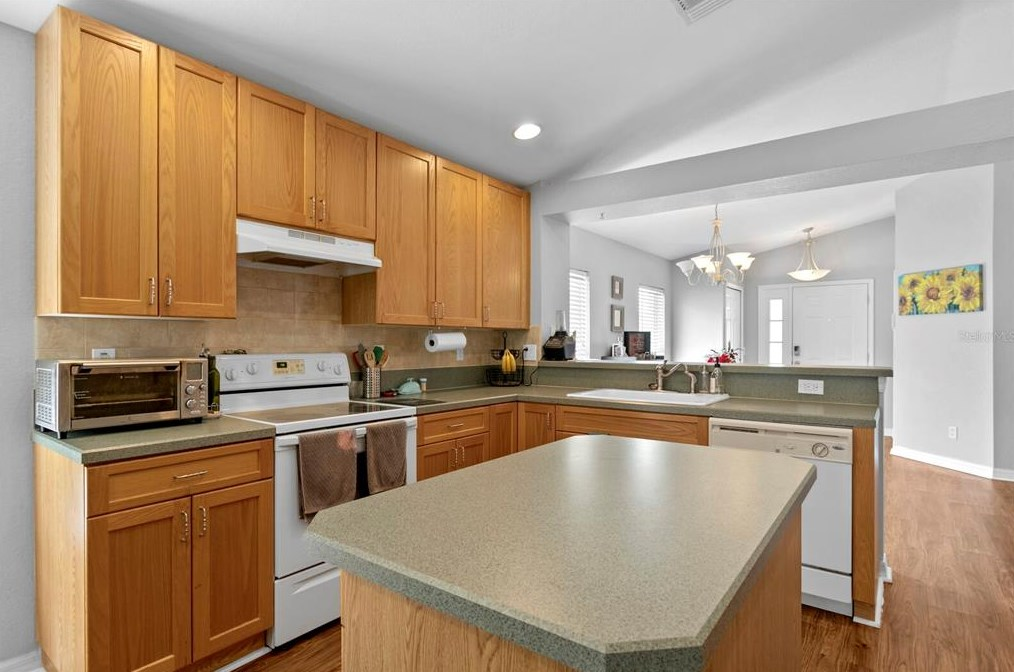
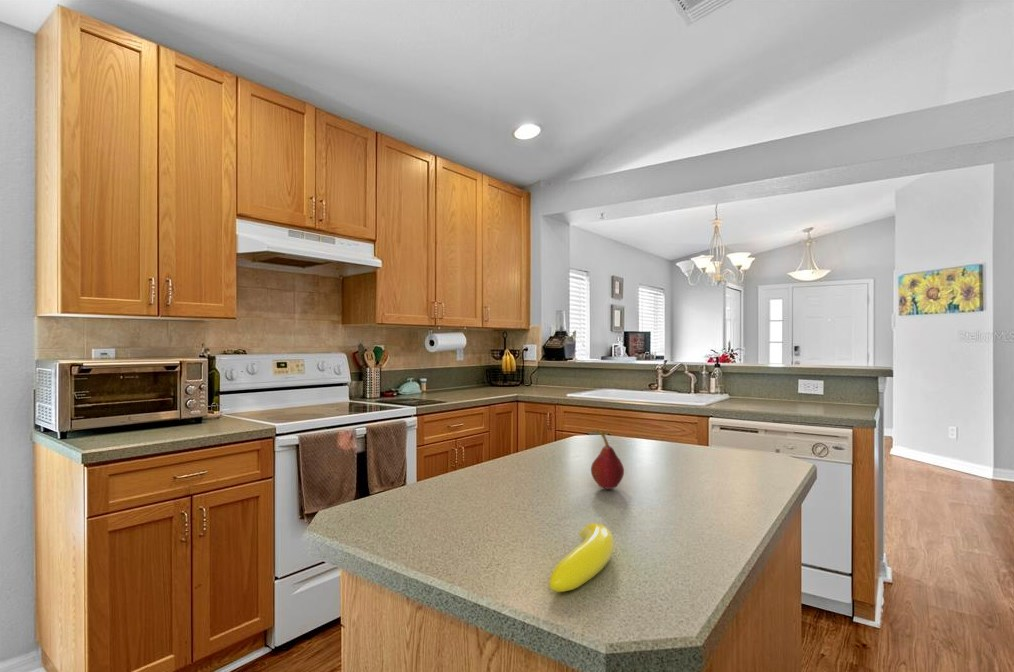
+ banana [548,522,615,593]
+ fruit [590,430,625,490]
